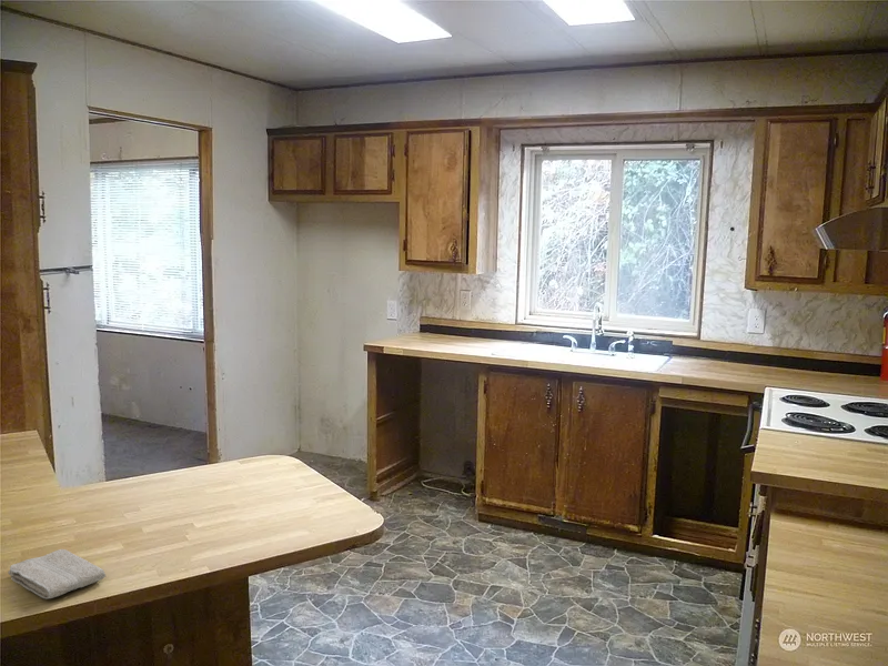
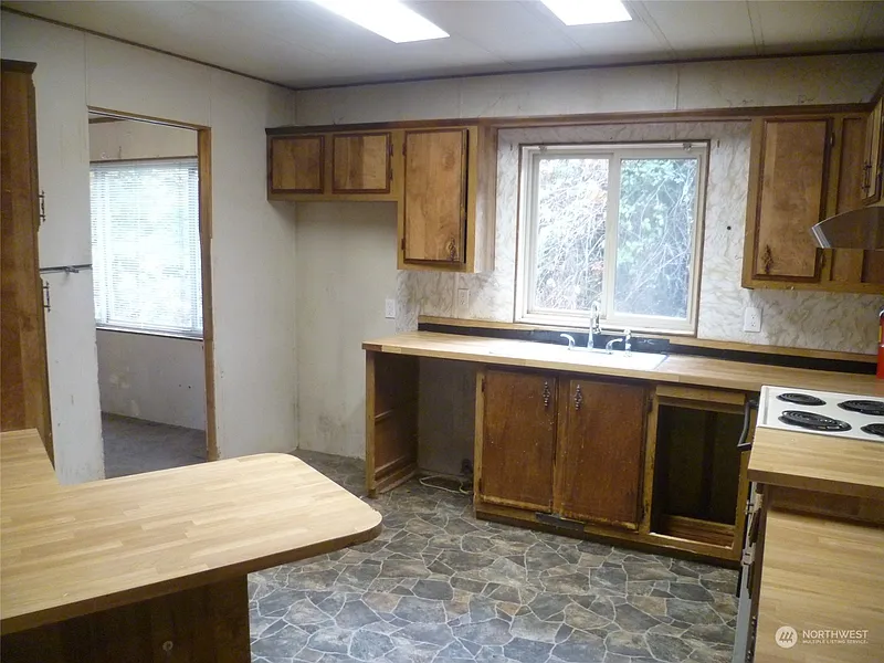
- washcloth [7,548,107,599]
